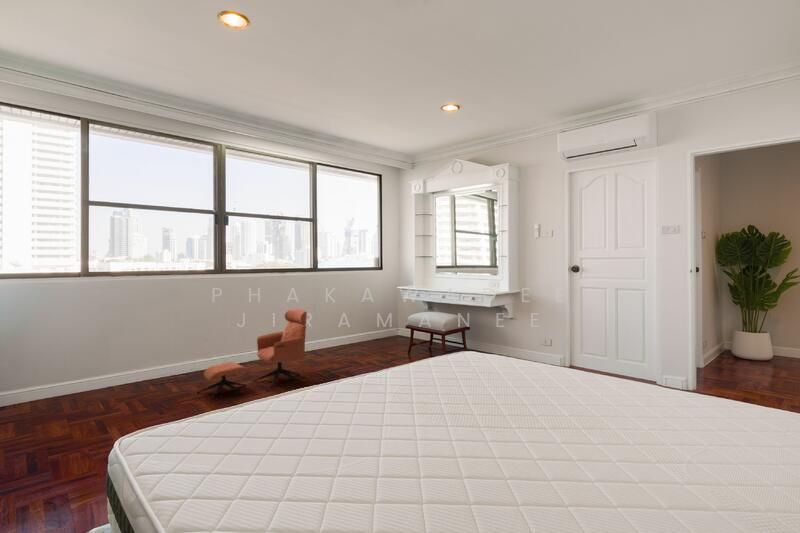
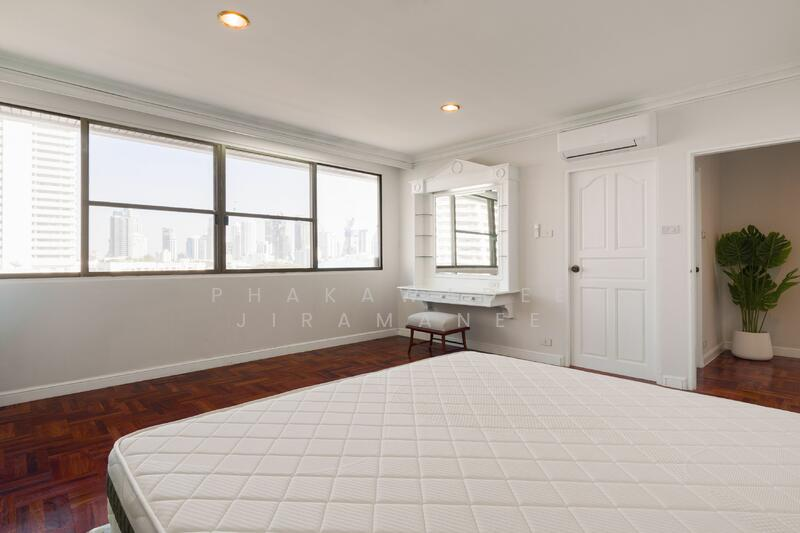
- lounge chair [196,308,308,400]
